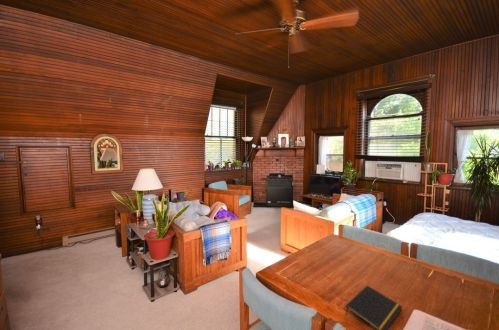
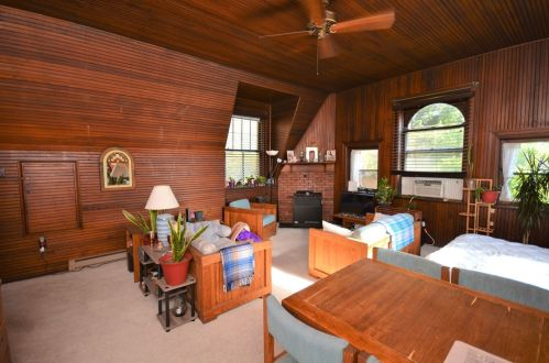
- notepad [345,284,404,330]
